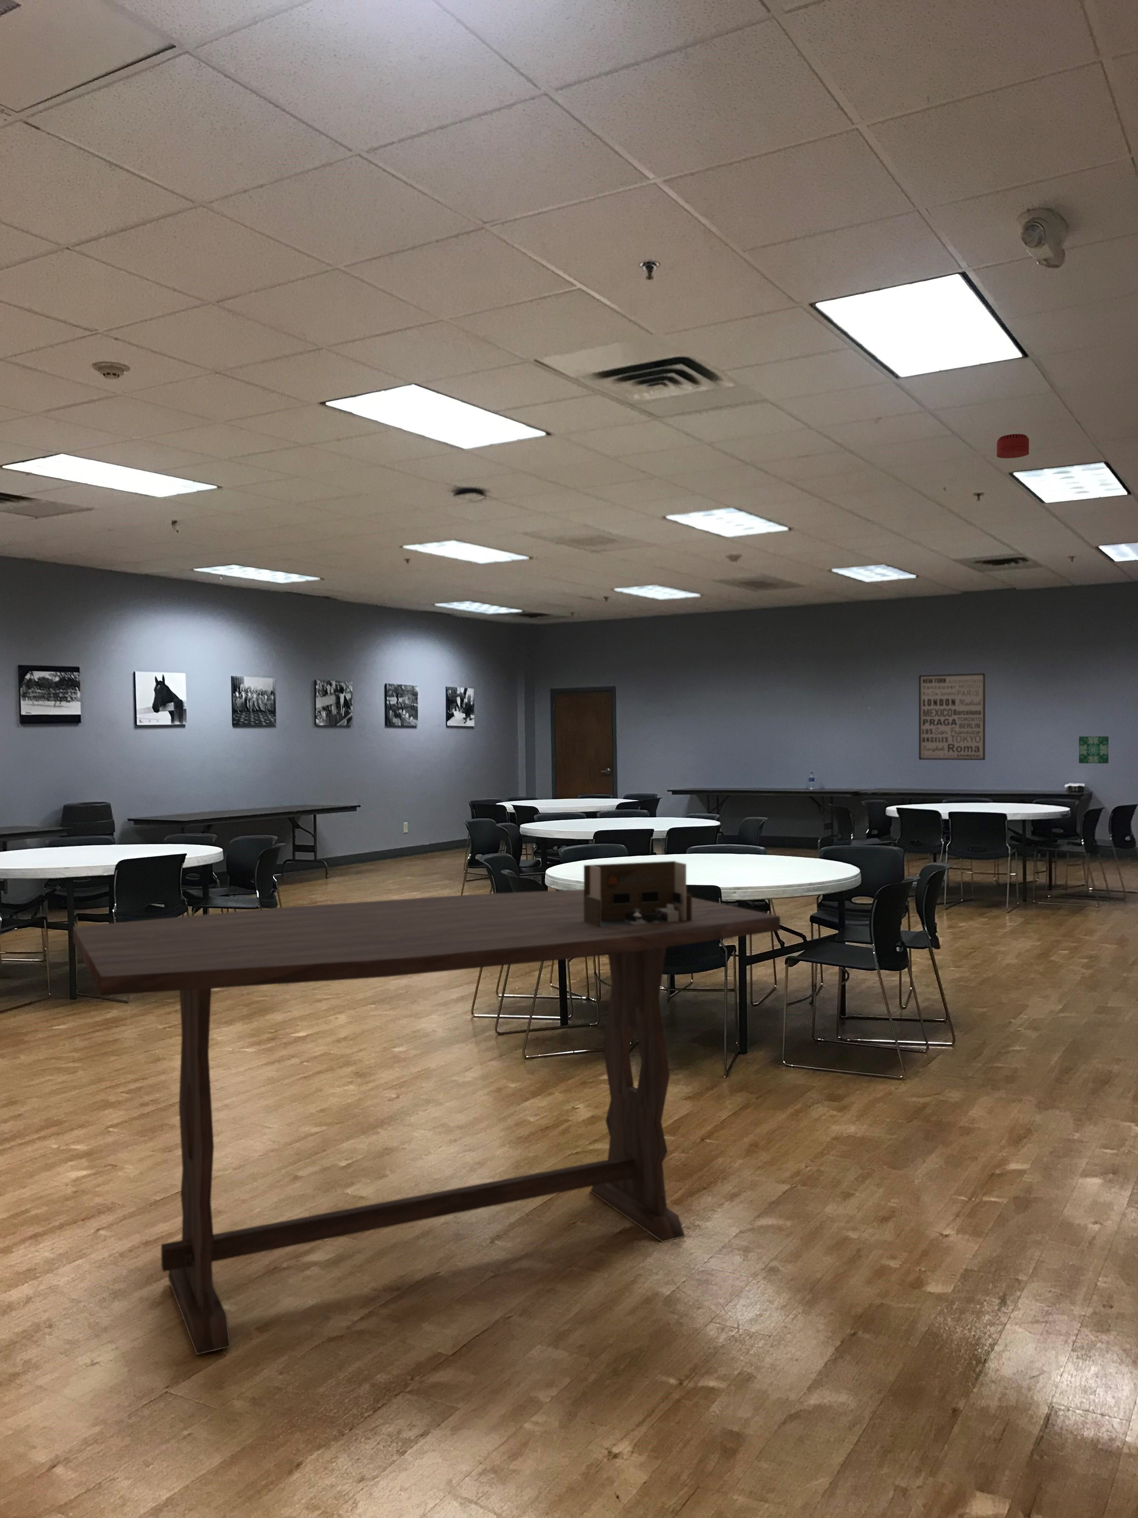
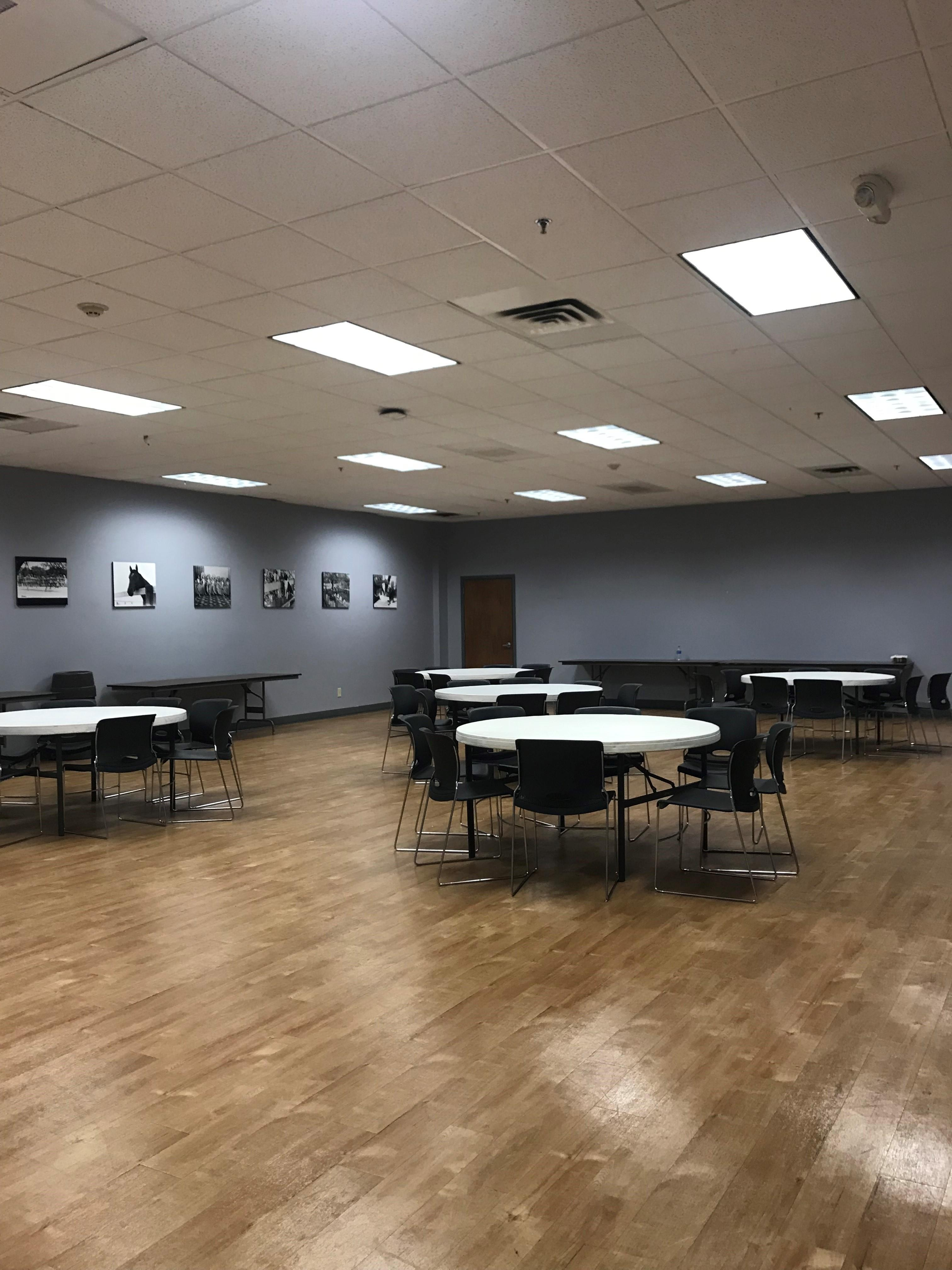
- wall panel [583,861,692,926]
- smoke detector [996,434,1029,459]
- wall art [918,673,986,760]
- dining table [73,889,781,1355]
- wall art [1078,736,1109,764]
